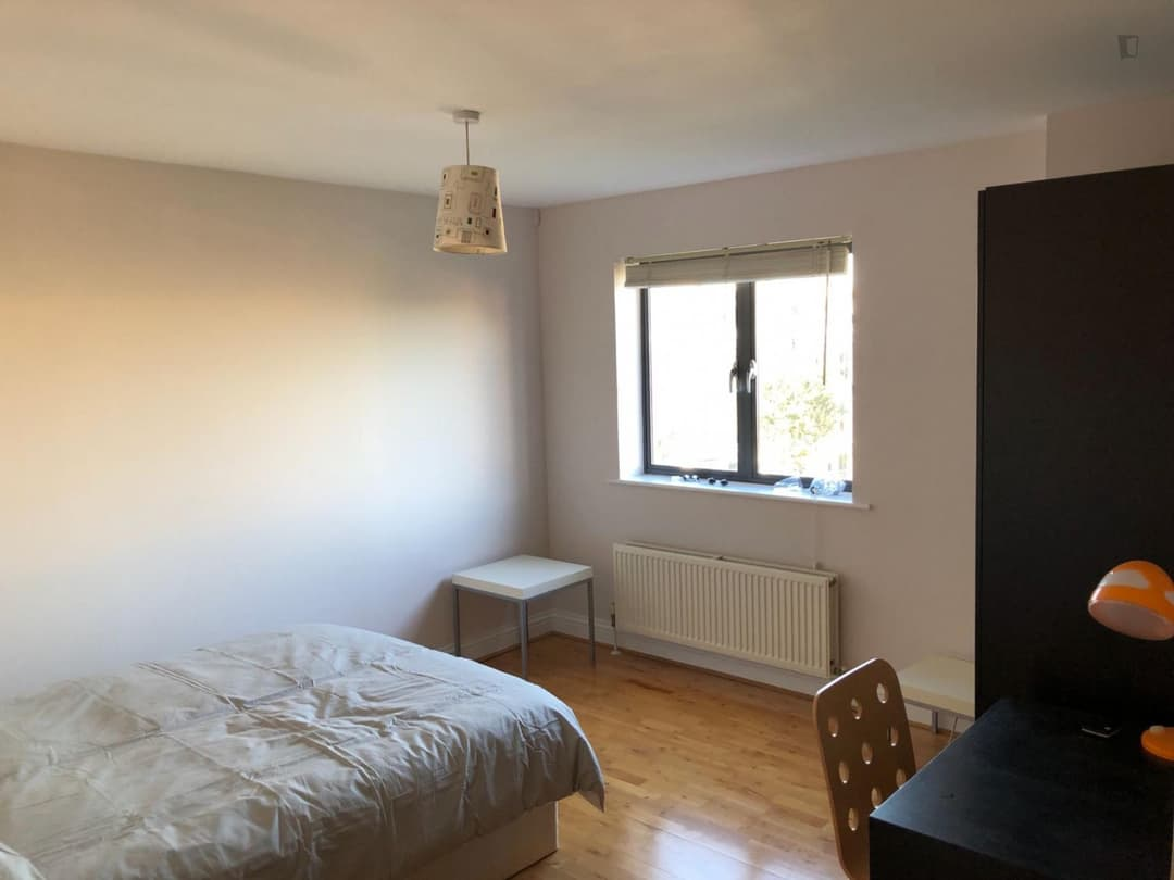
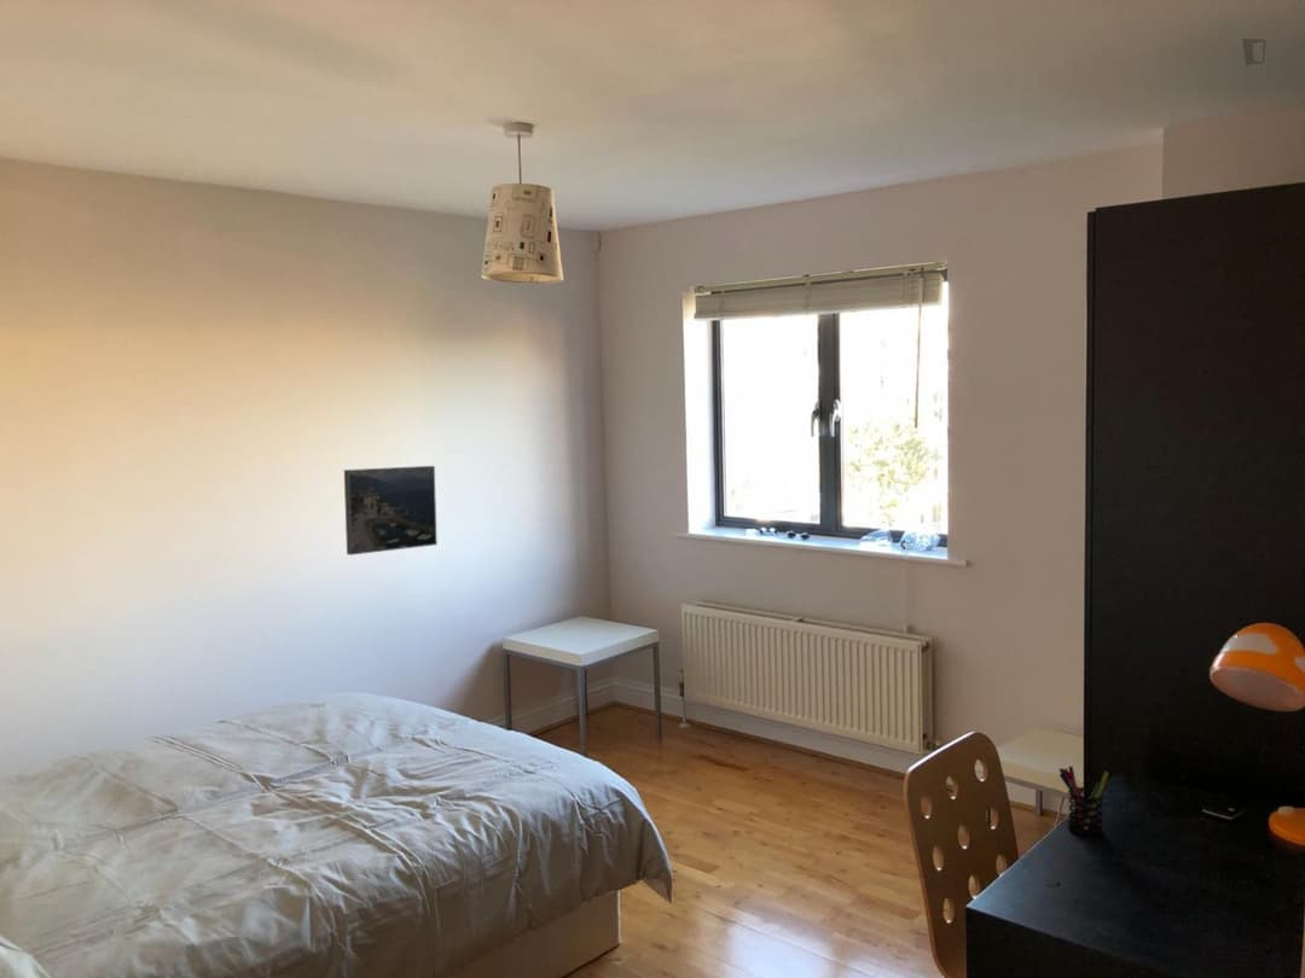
+ pen holder [1057,765,1110,838]
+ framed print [343,465,439,557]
